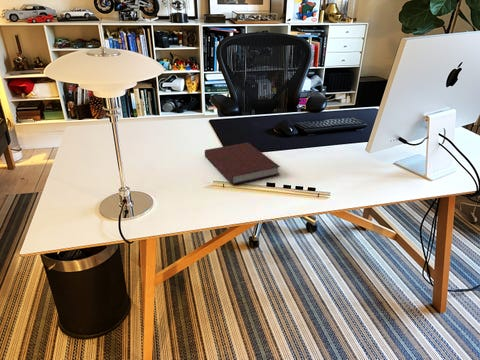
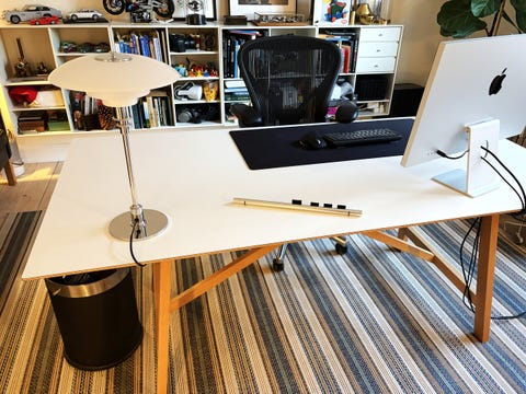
- notebook [204,142,281,185]
